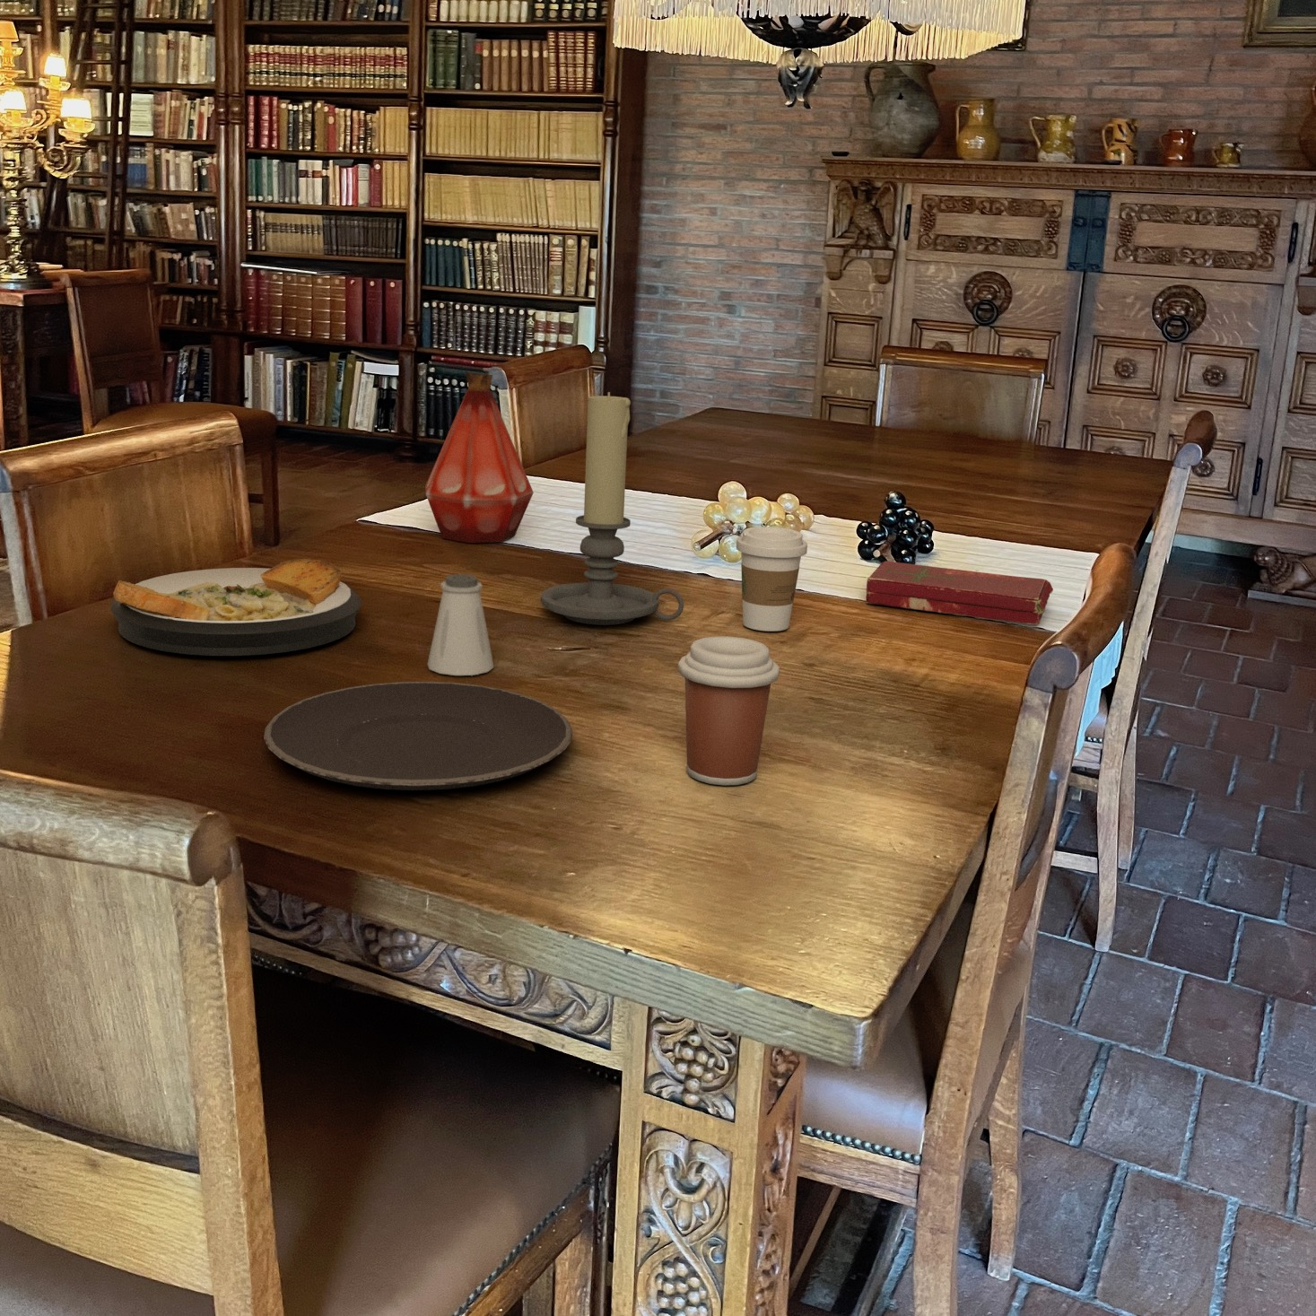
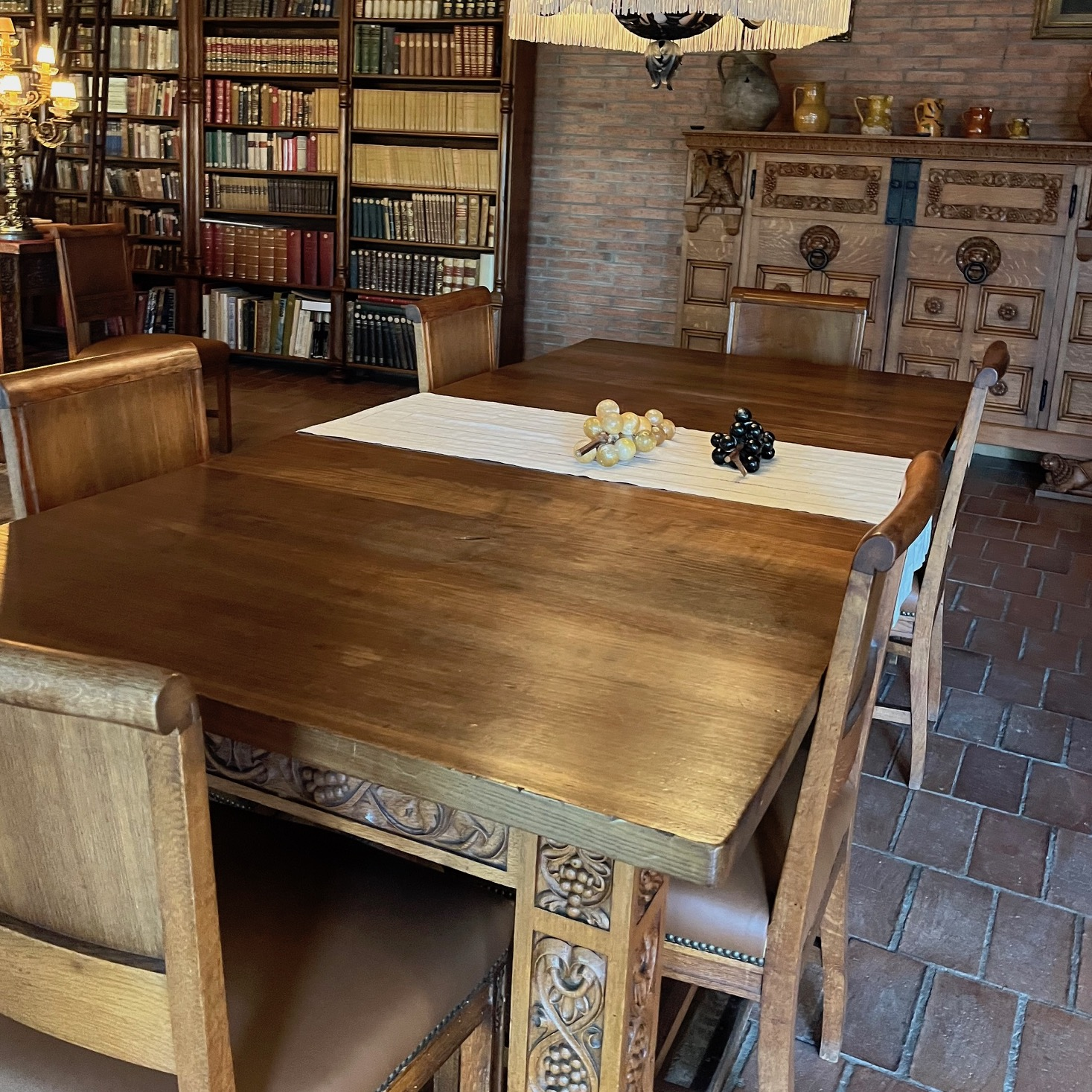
- bottle [424,371,535,544]
- coffee cup [677,635,781,786]
- saltshaker [427,574,494,676]
- book [865,560,1054,625]
- coffee cup [735,525,809,633]
- candle holder [539,392,685,627]
- plate [110,558,363,657]
- plate [263,681,574,792]
